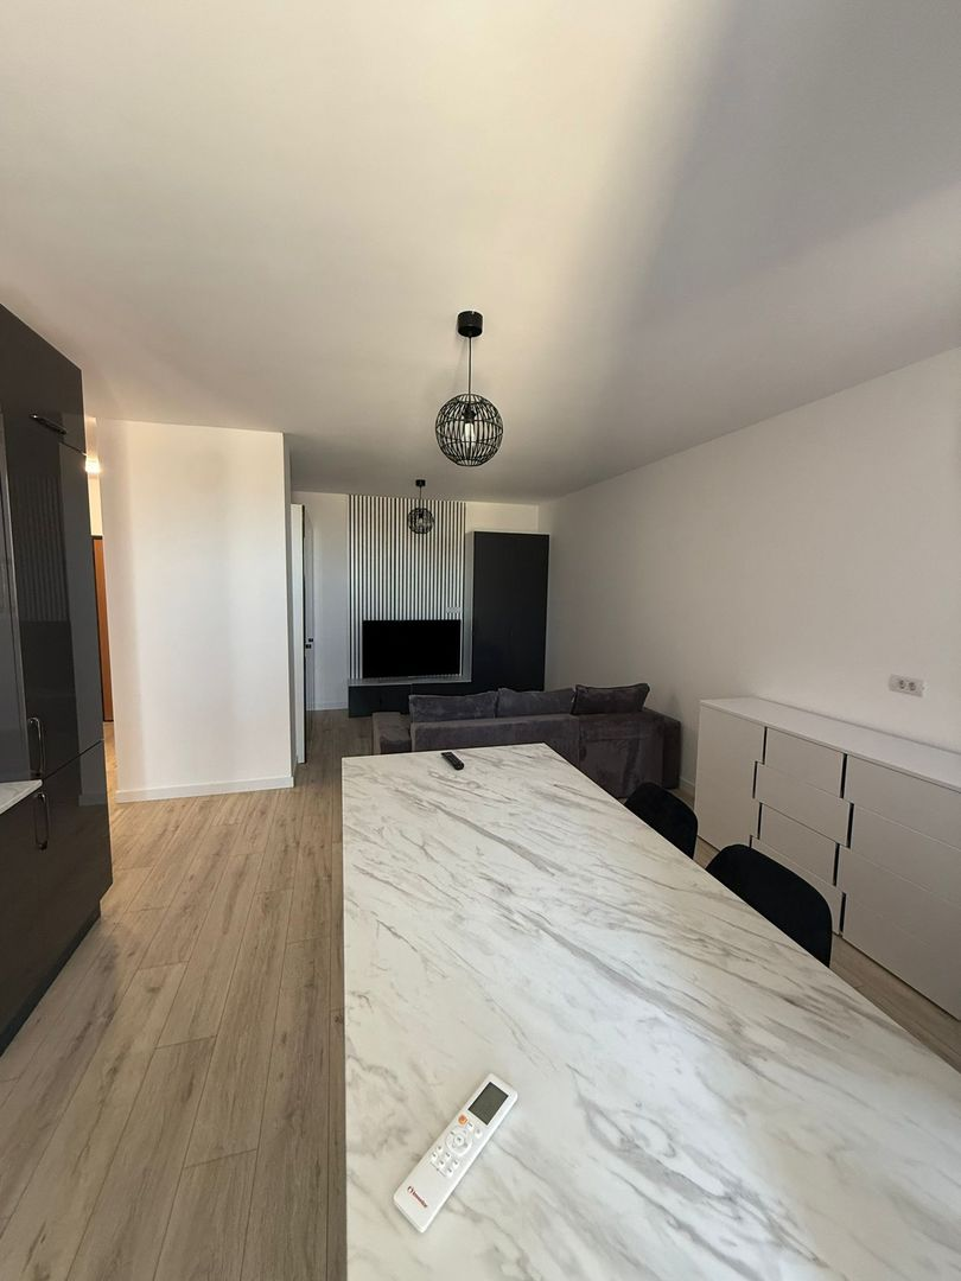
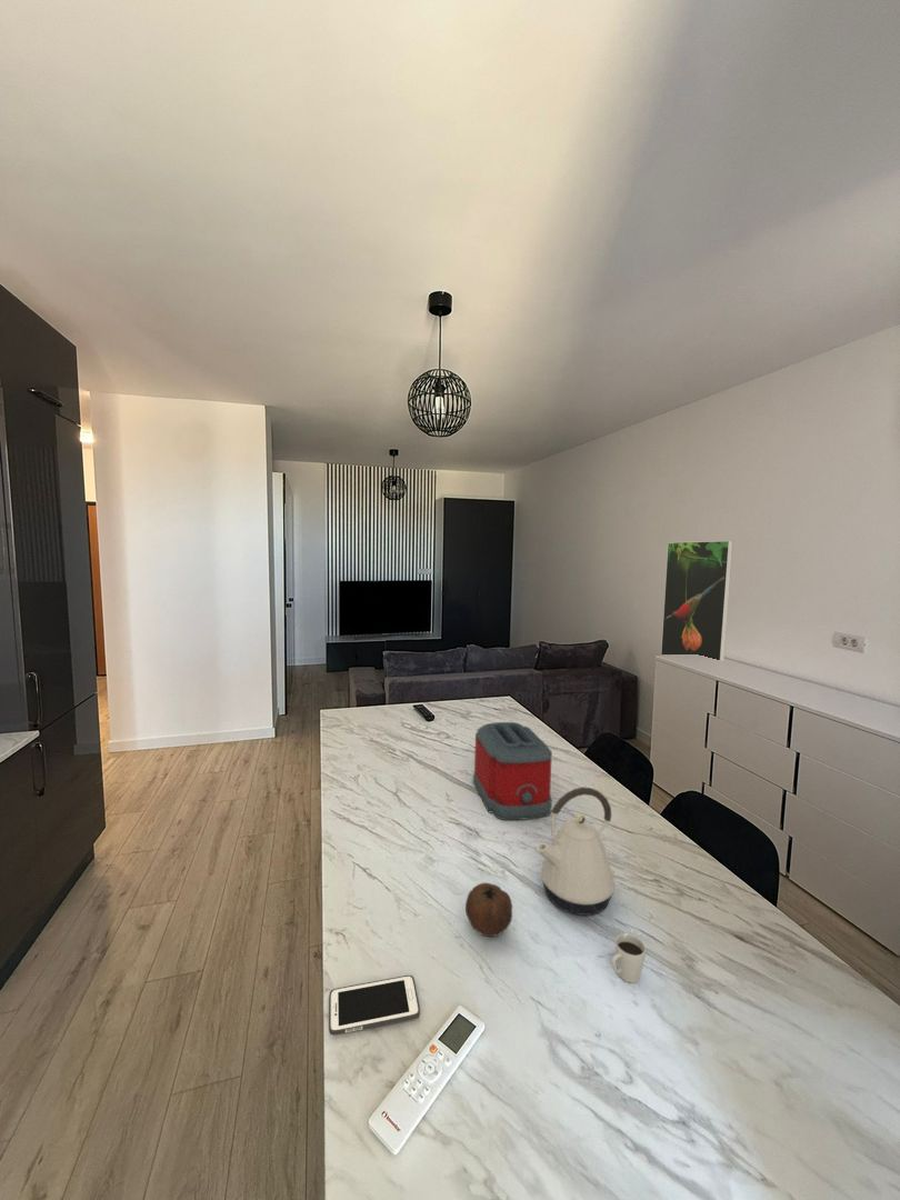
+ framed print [660,540,734,662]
+ kettle [536,786,616,917]
+ fruit [464,881,513,938]
+ toaster [472,721,553,821]
+ cup [610,932,647,984]
+ cell phone [328,974,421,1037]
